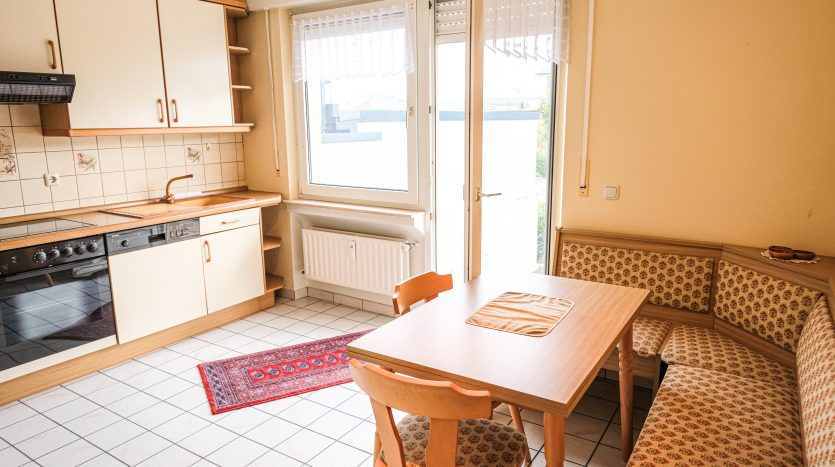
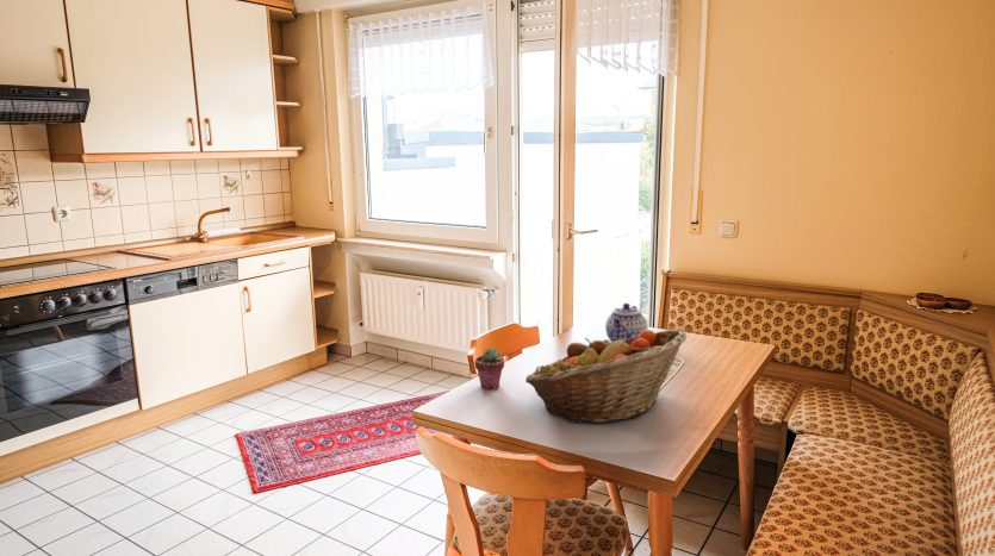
+ teapot [604,302,648,342]
+ fruit basket [524,329,688,424]
+ potted succulent [474,348,505,391]
